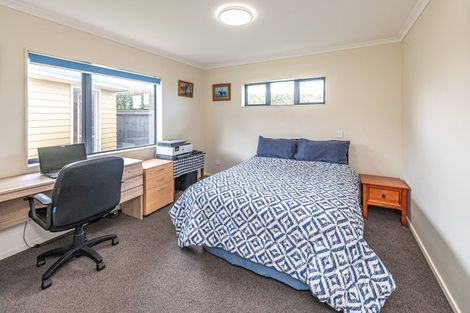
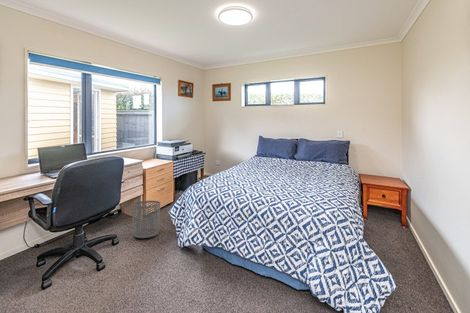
+ waste bin [131,200,161,239]
